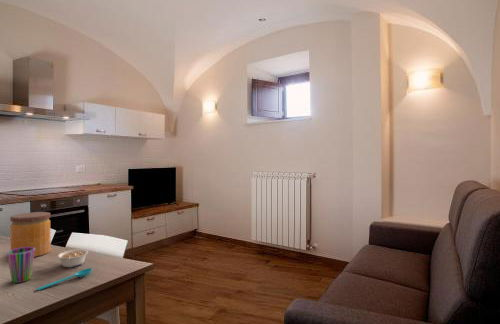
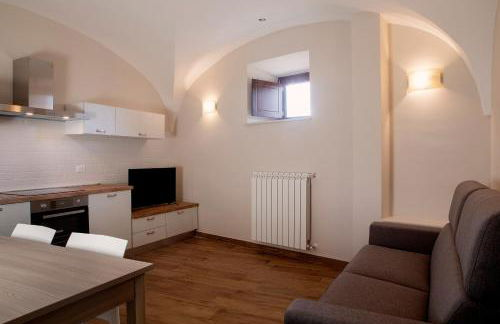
- jar [9,211,52,258]
- spoon [36,267,93,291]
- legume [56,248,89,268]
- cup [6,247,35,284]
